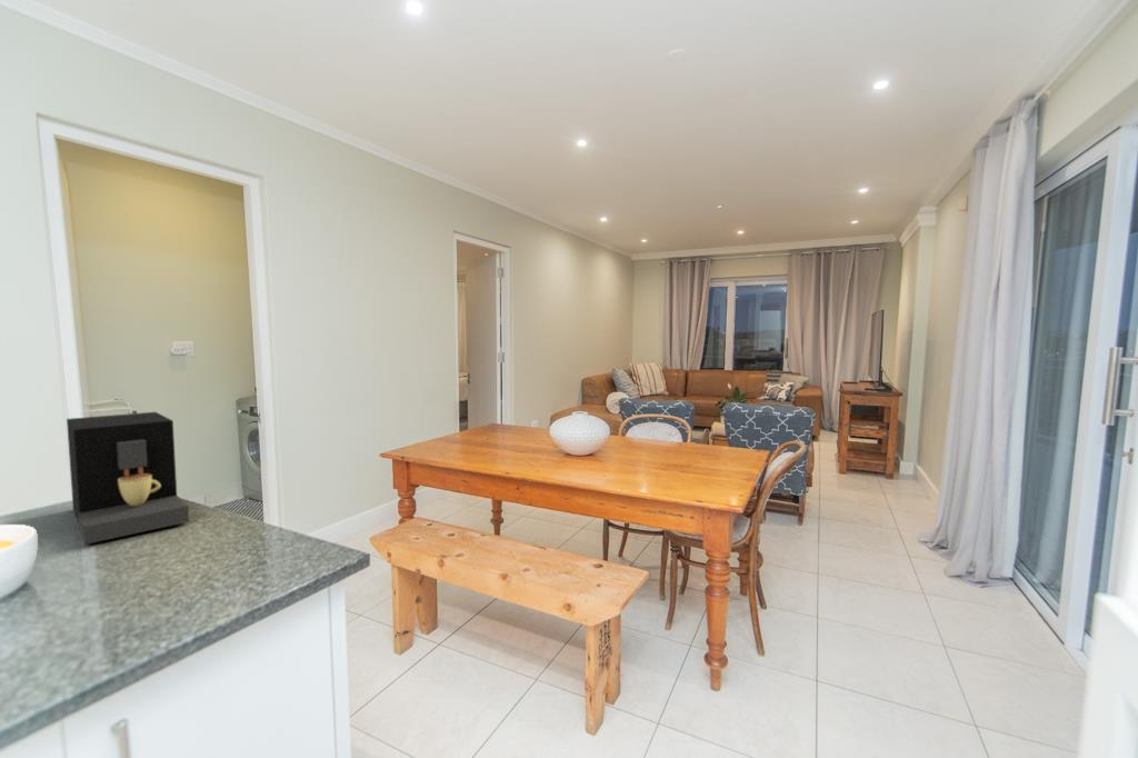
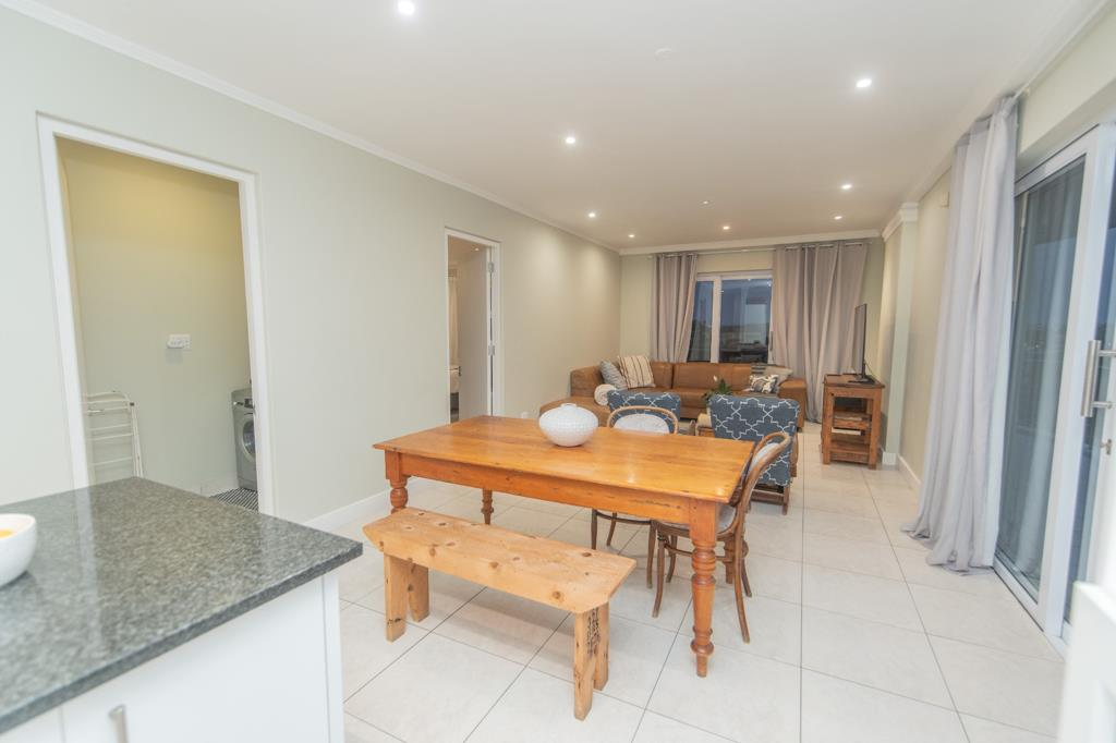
- coffee maker [66,411,190,546]
